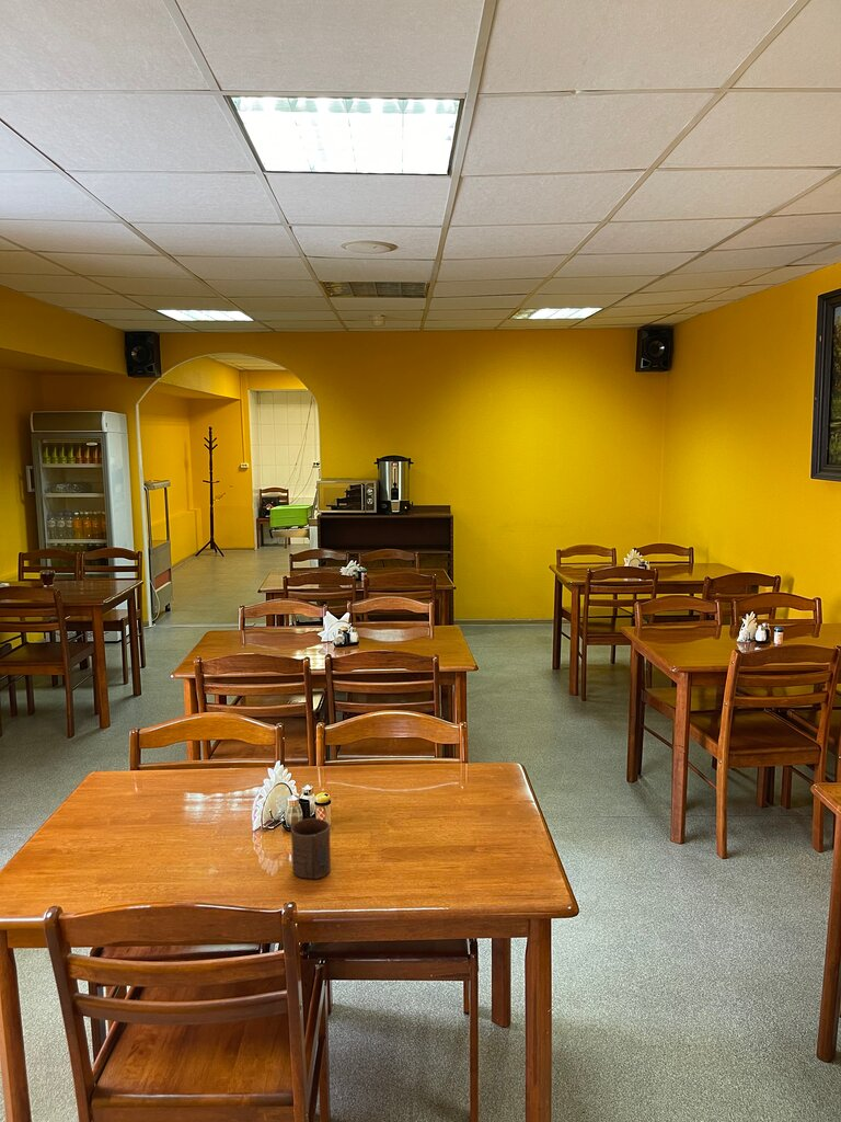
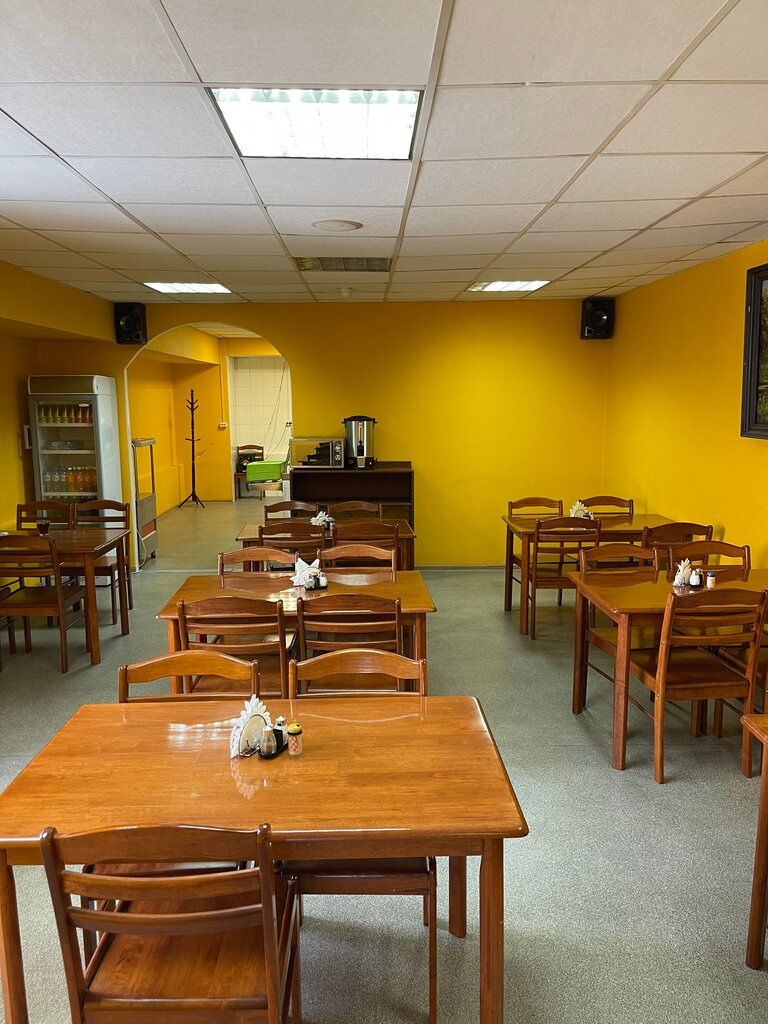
- cup [290,817,332,880]
